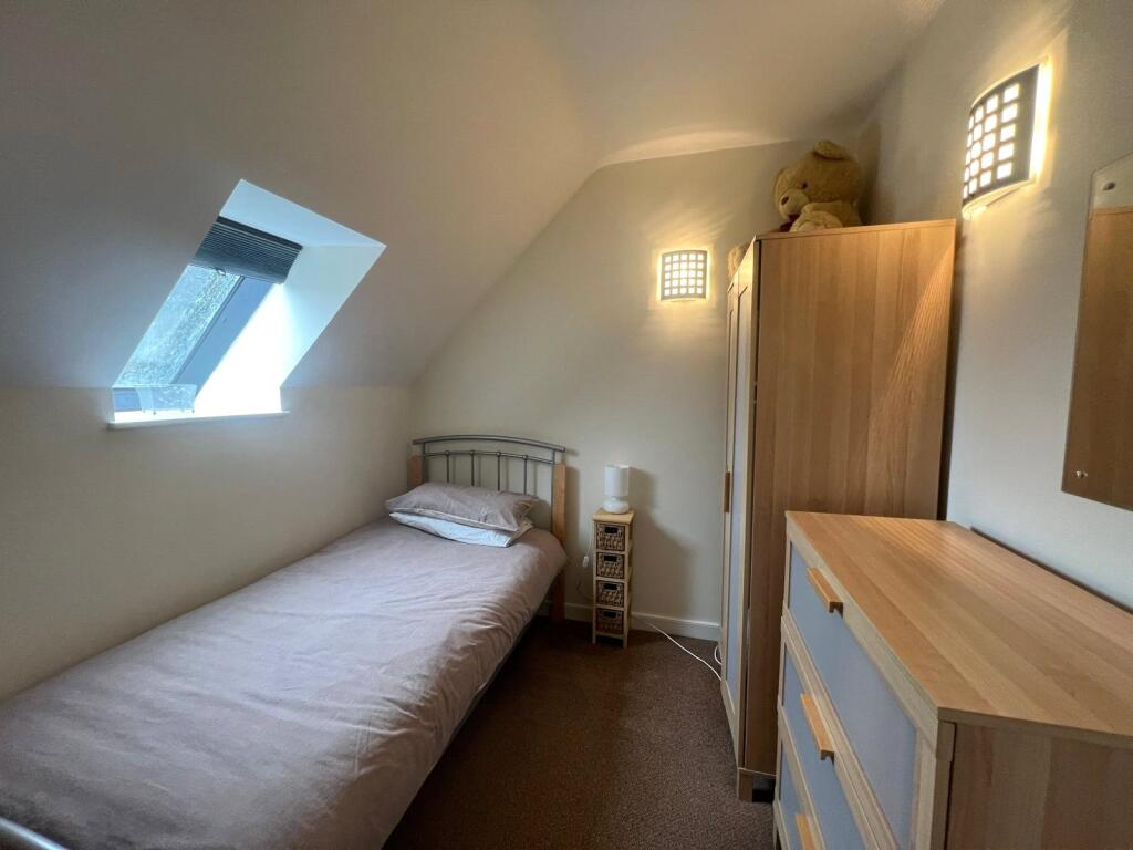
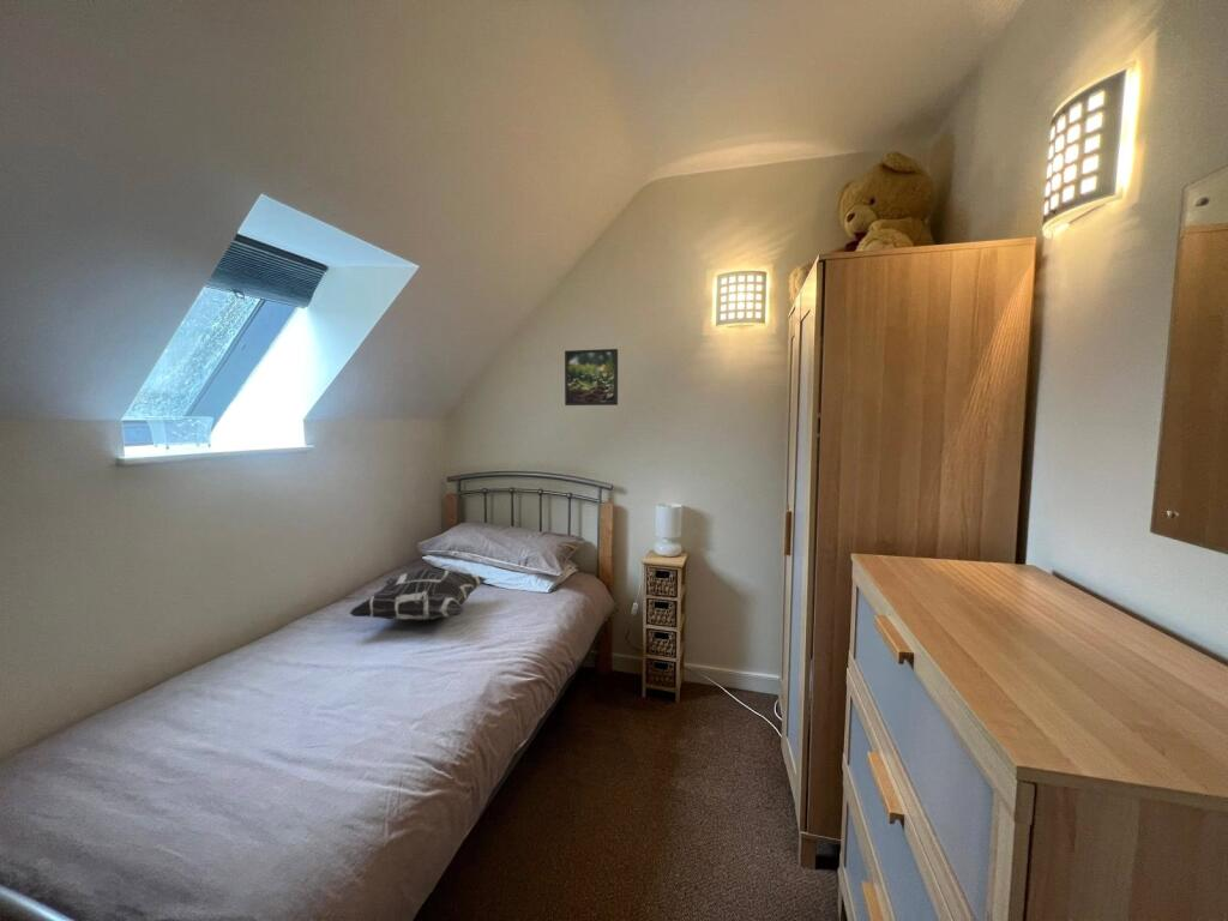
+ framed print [564,348,619,407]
+ decorative pillow [348,567,488,622]
